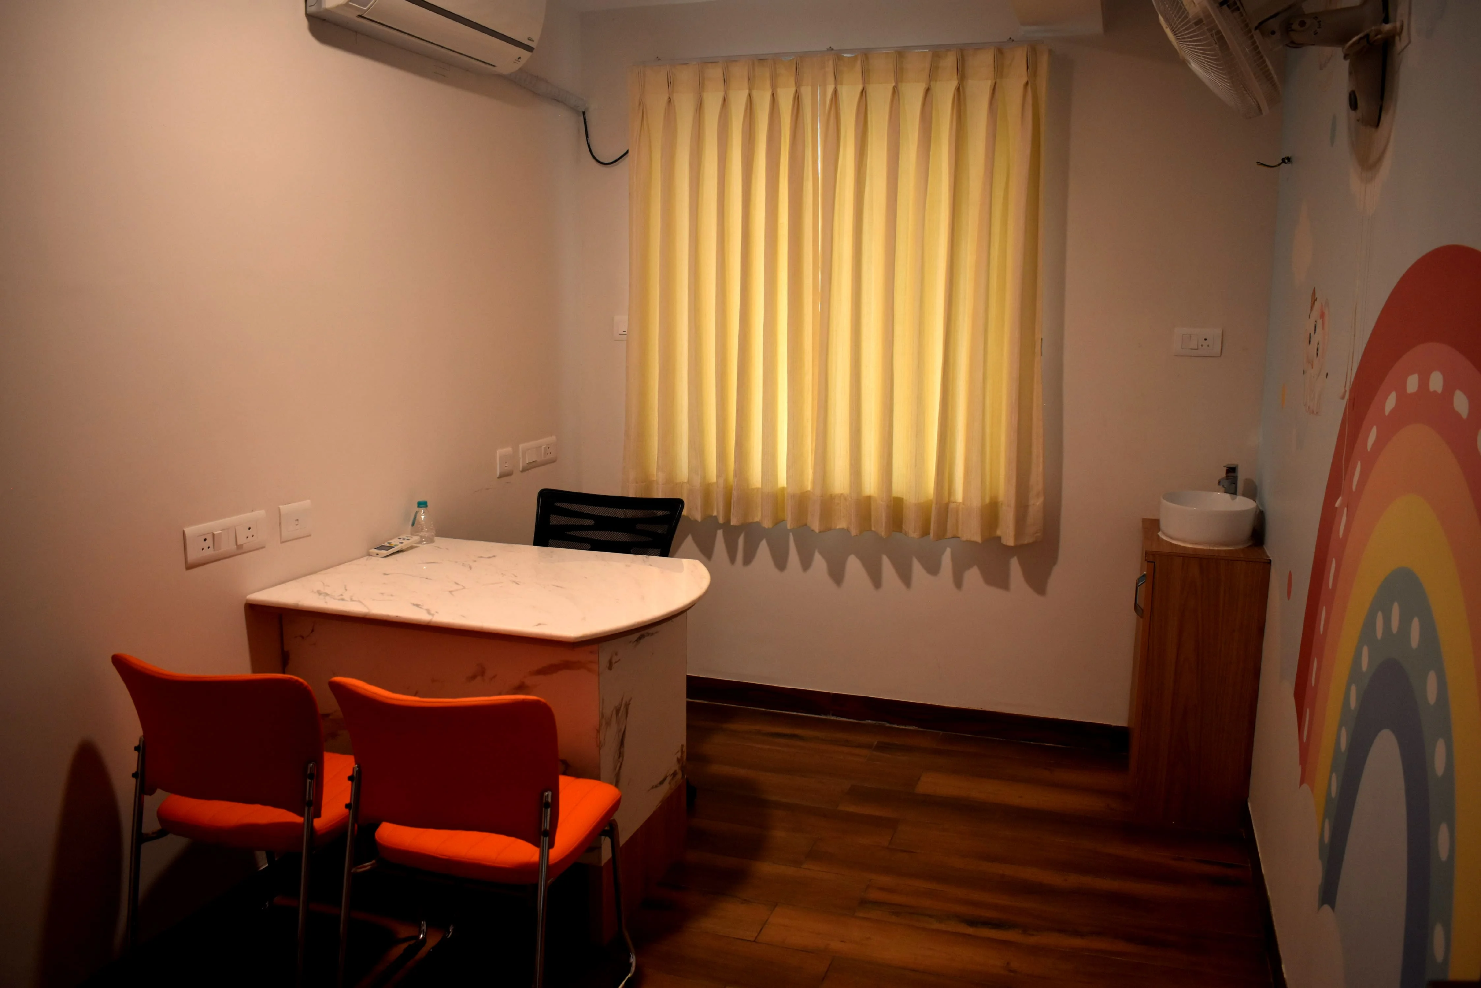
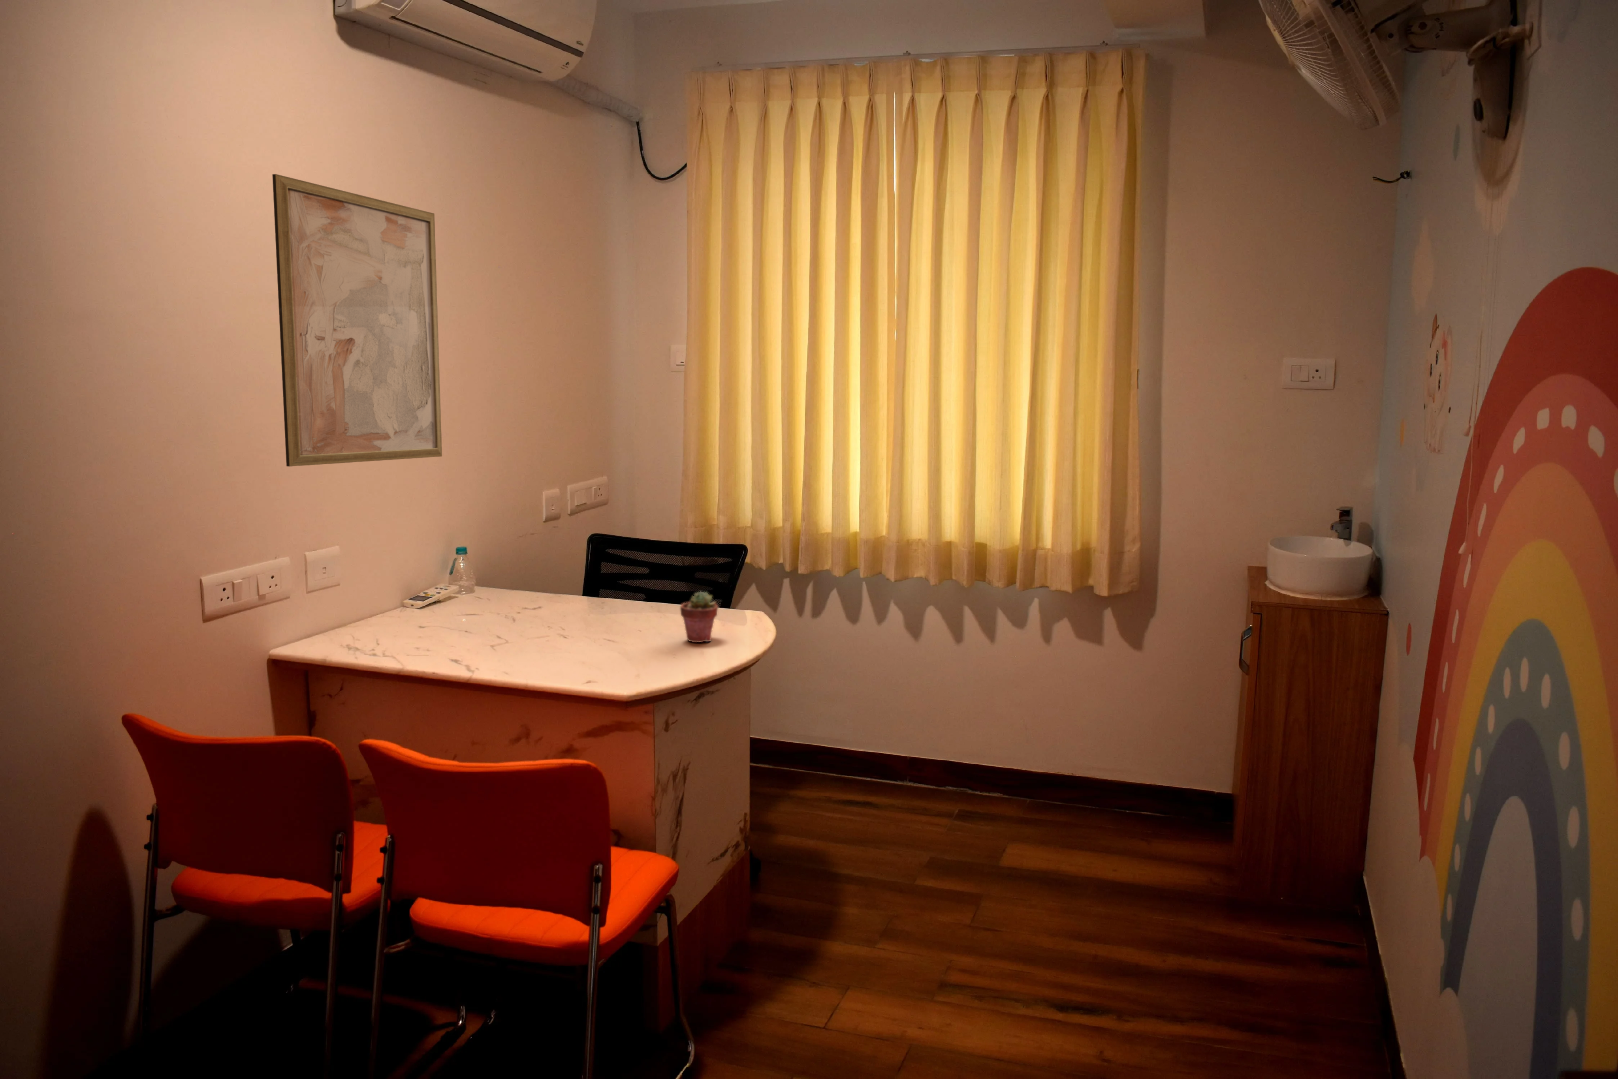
+ wall art [272,173,442,467]
+ potted succulent [679,590,718,643]
